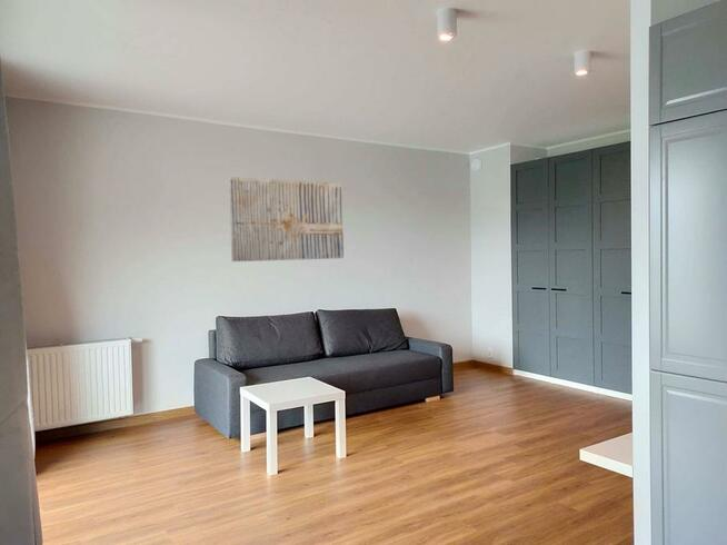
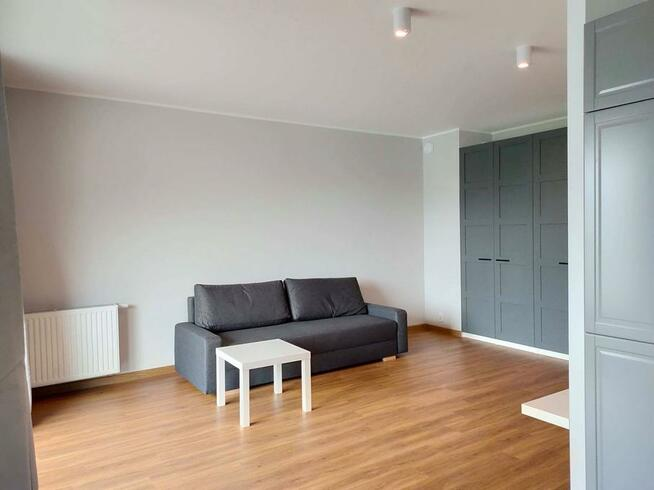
- wall art [228,176,345,262]
